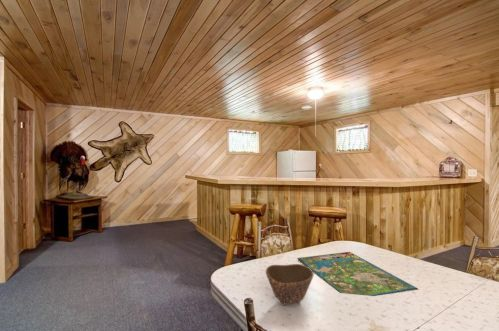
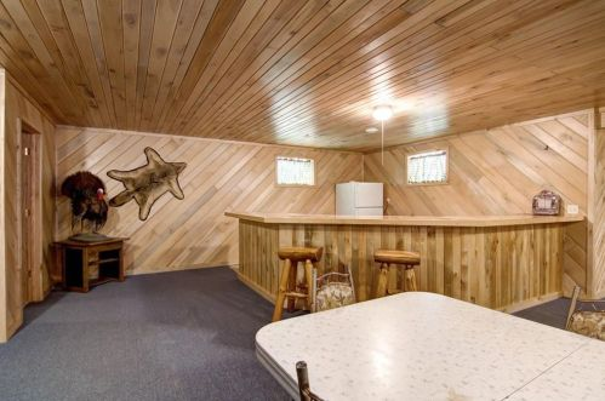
- board game [297,251,419,297]
- bowl [265,263,315,307]
